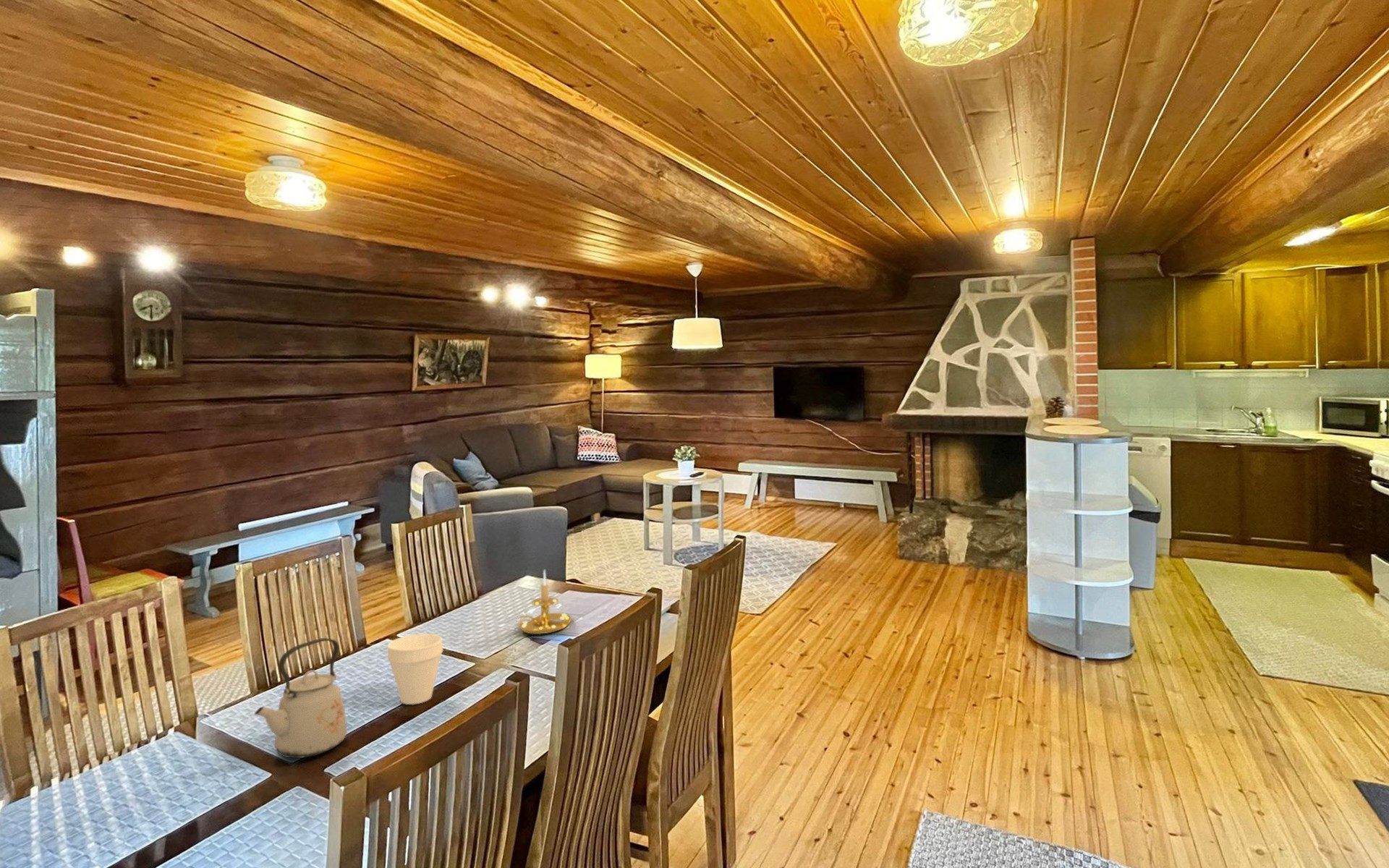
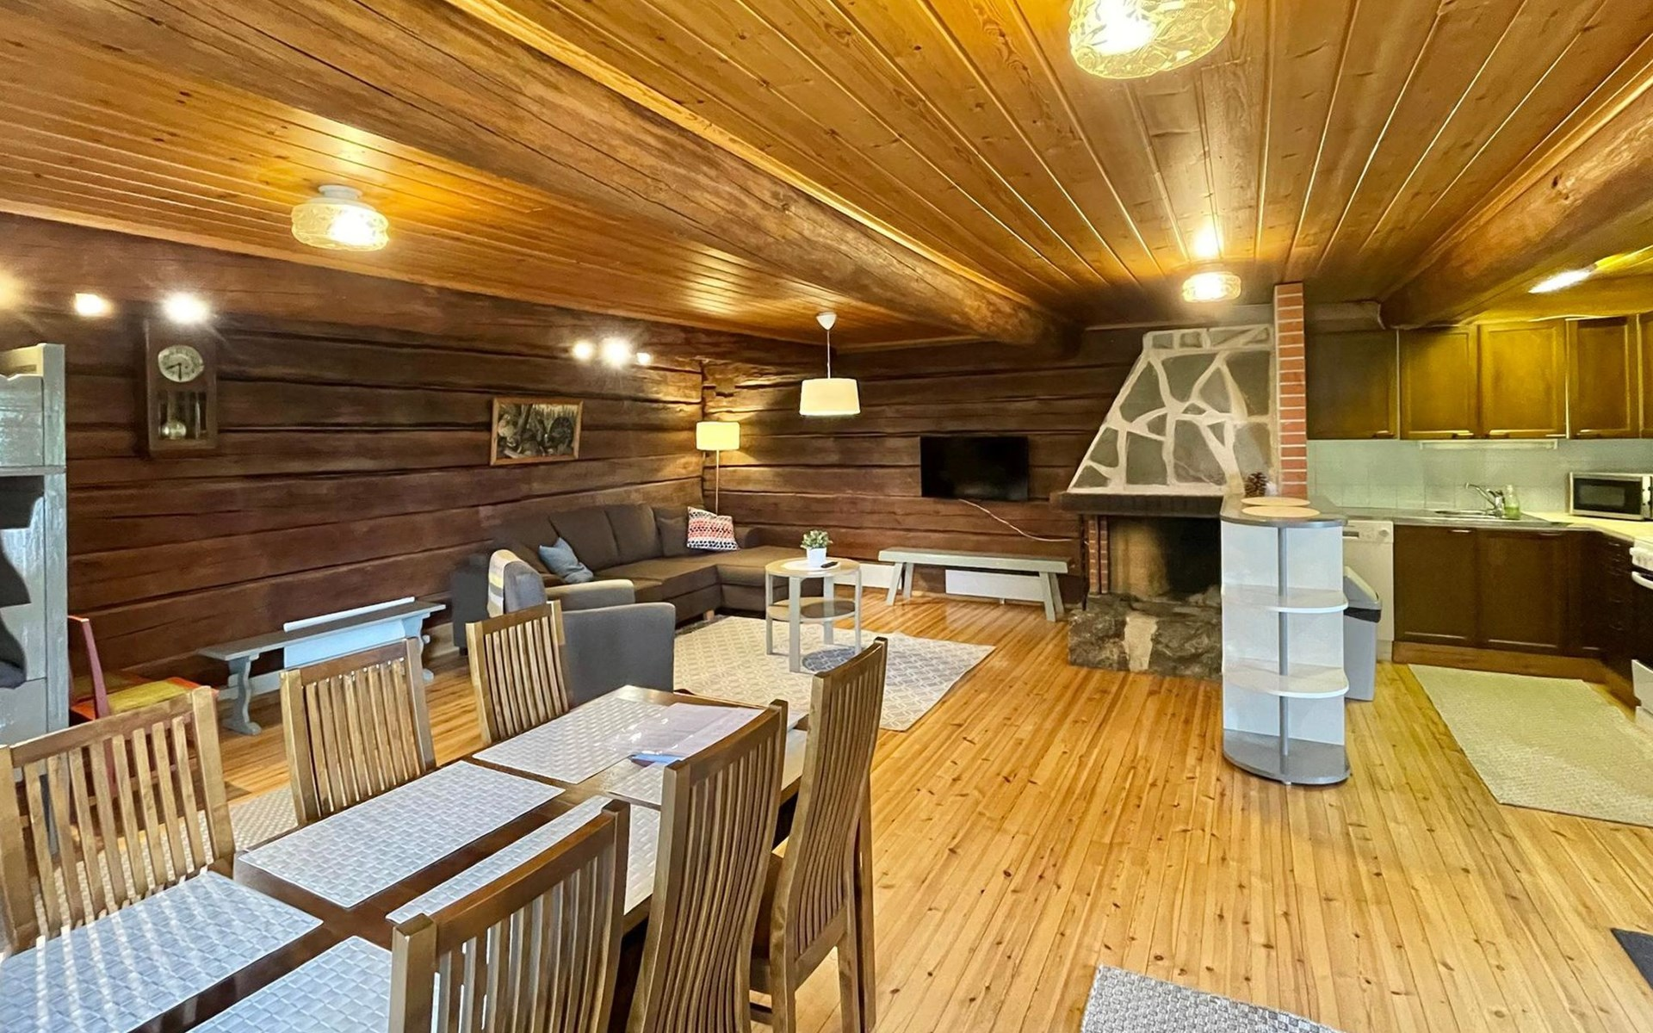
- candle holder [515,569,572,635]
- kettle [254,637,348,759]
- cup [386,633,443,705]
